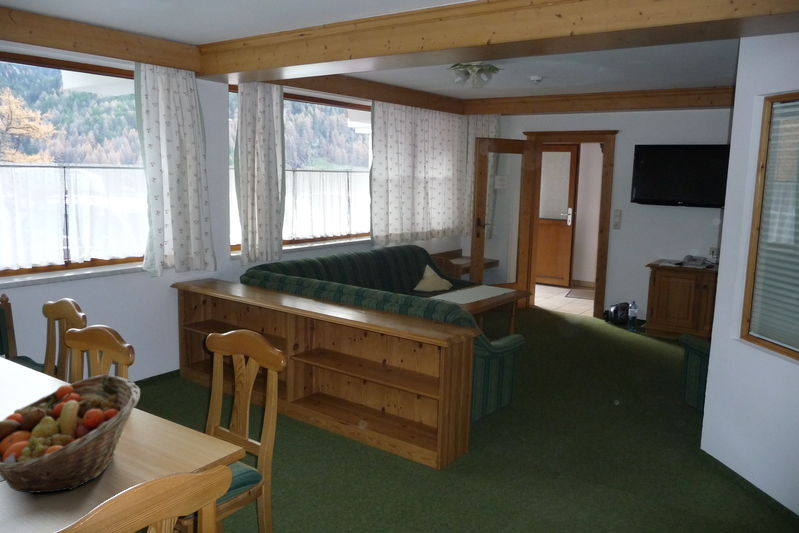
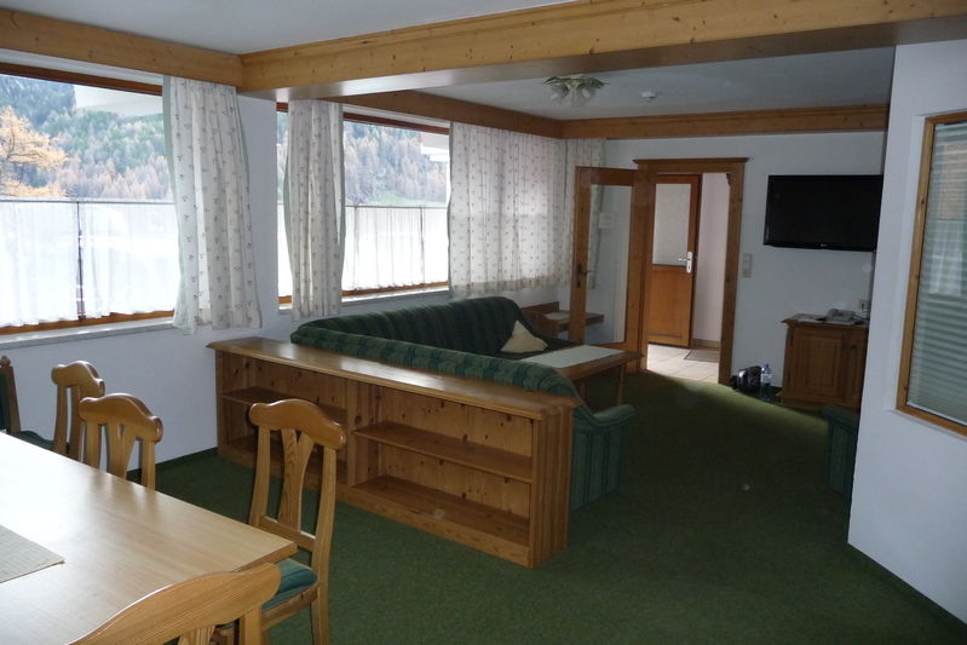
- fruit basket [0,374,141,494]
